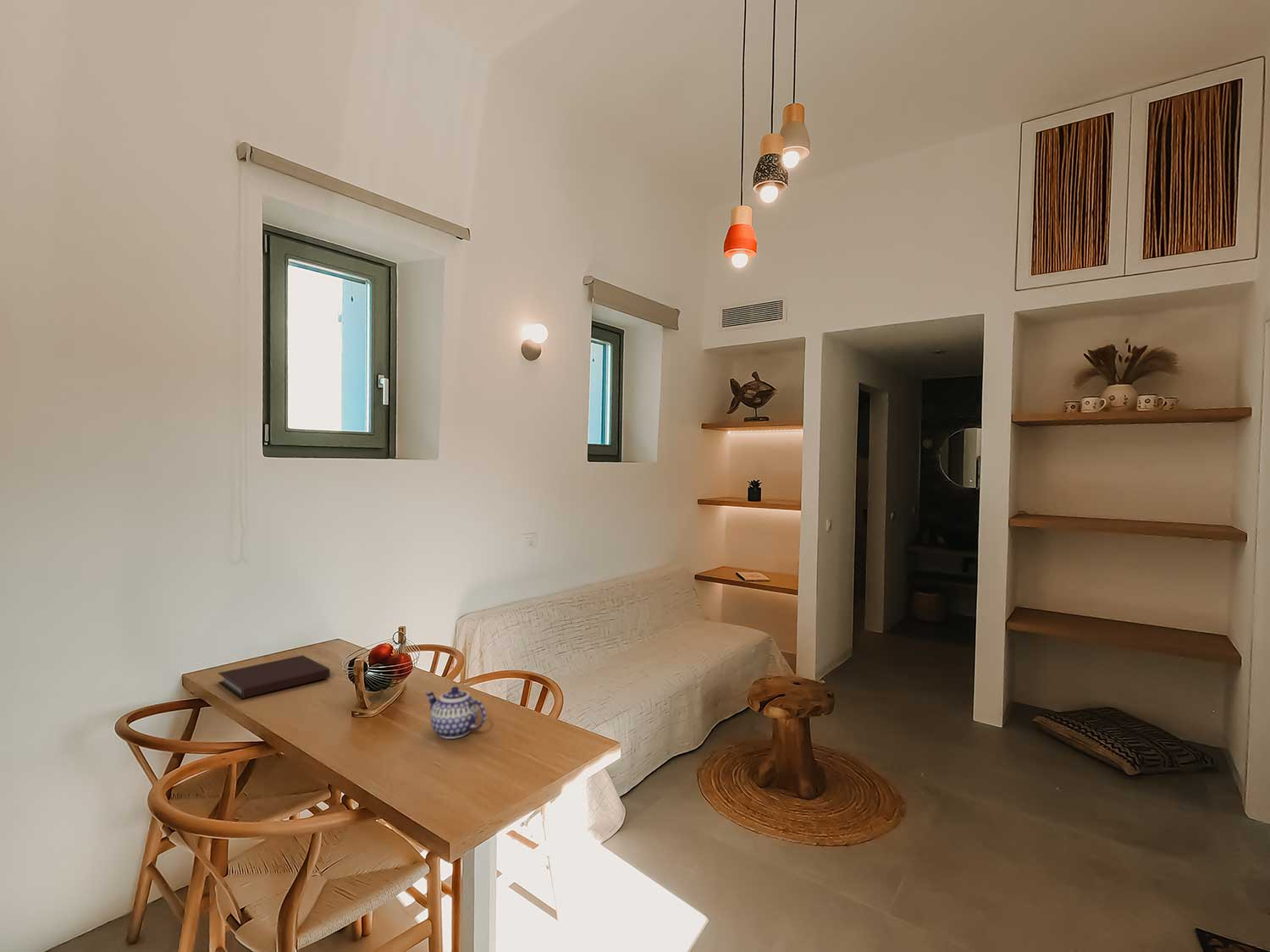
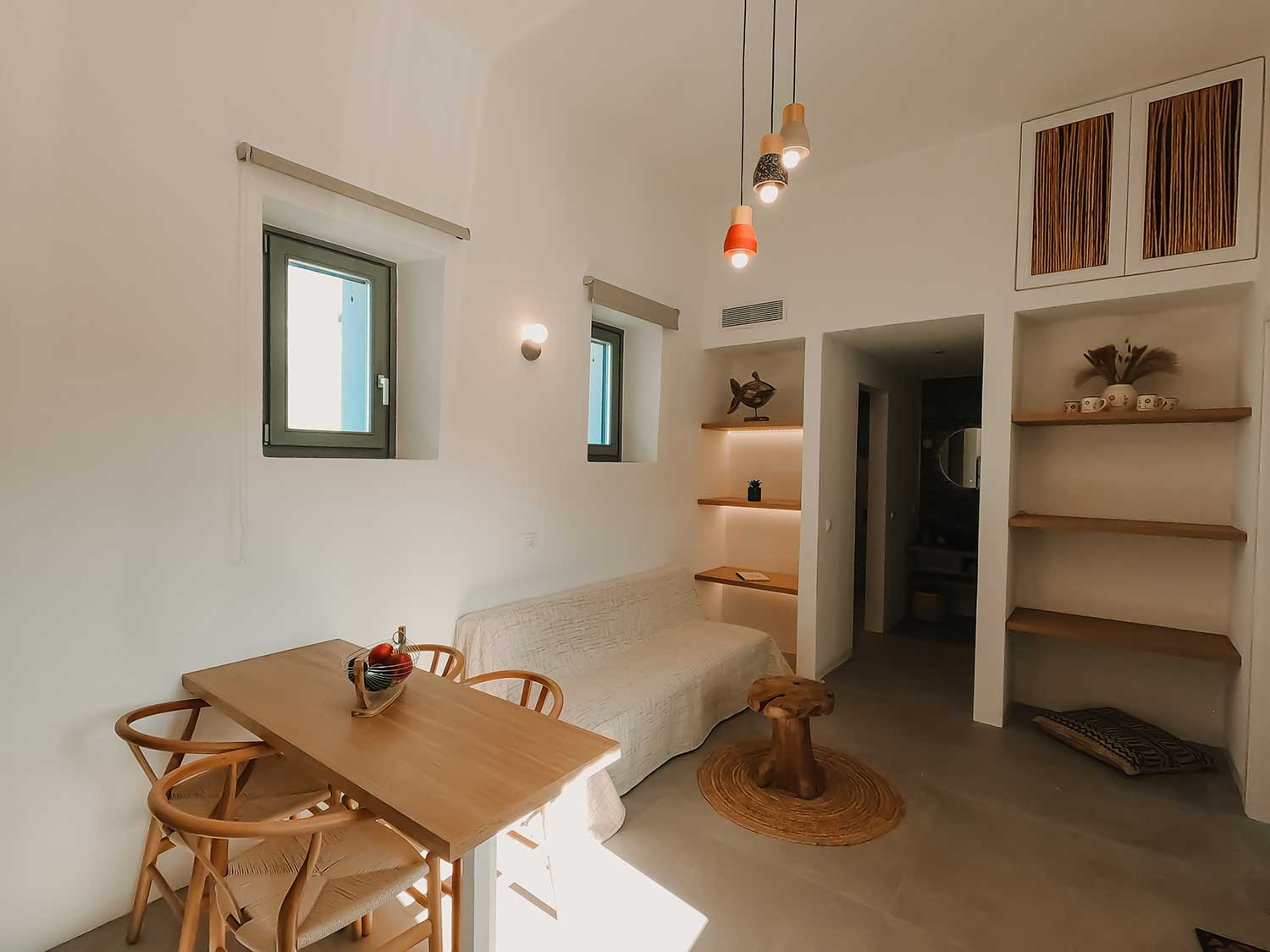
- notebook [218,654,331,700]
- teapot [424,685,487,740]
